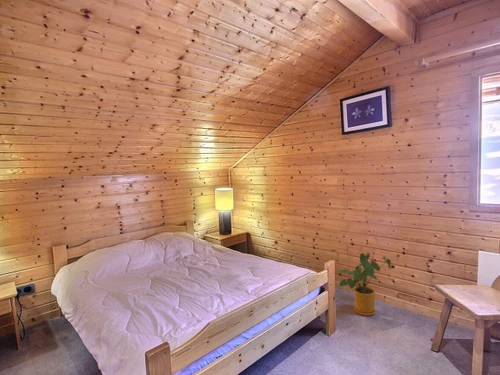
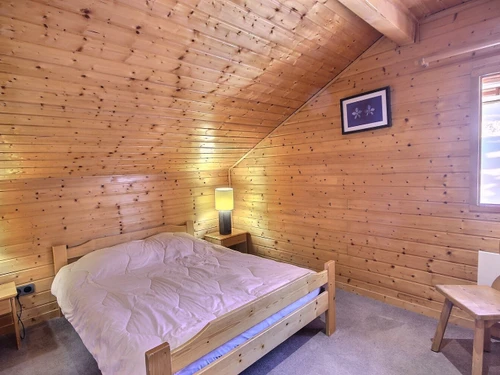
- house plant [336,252,392,317]
